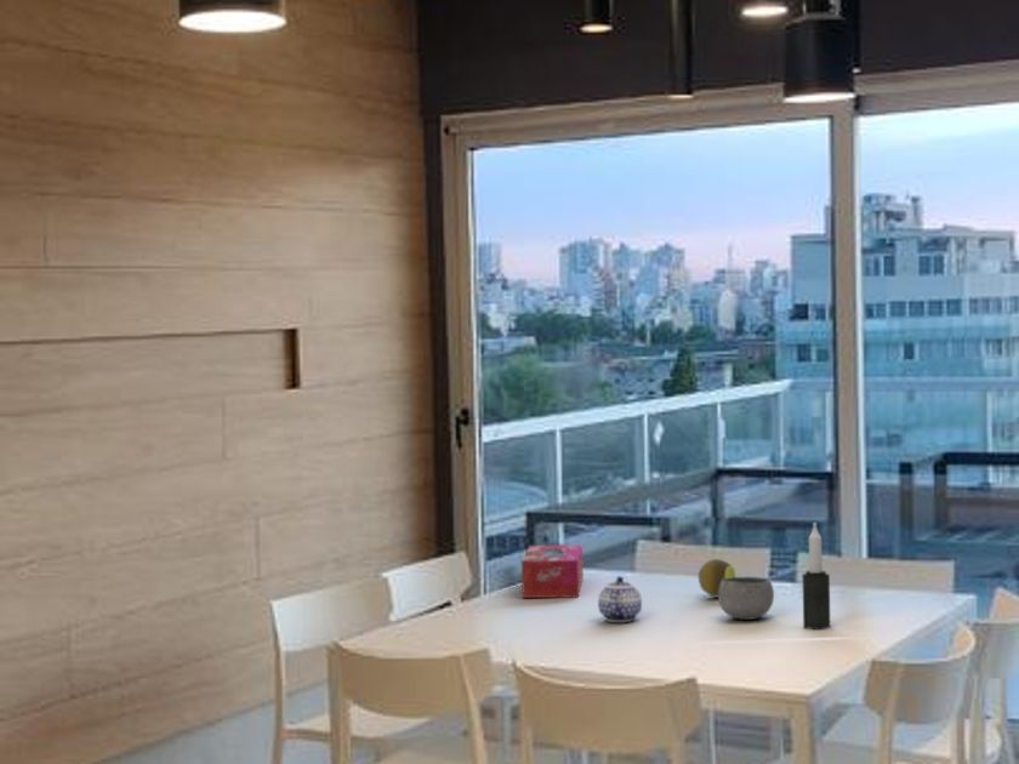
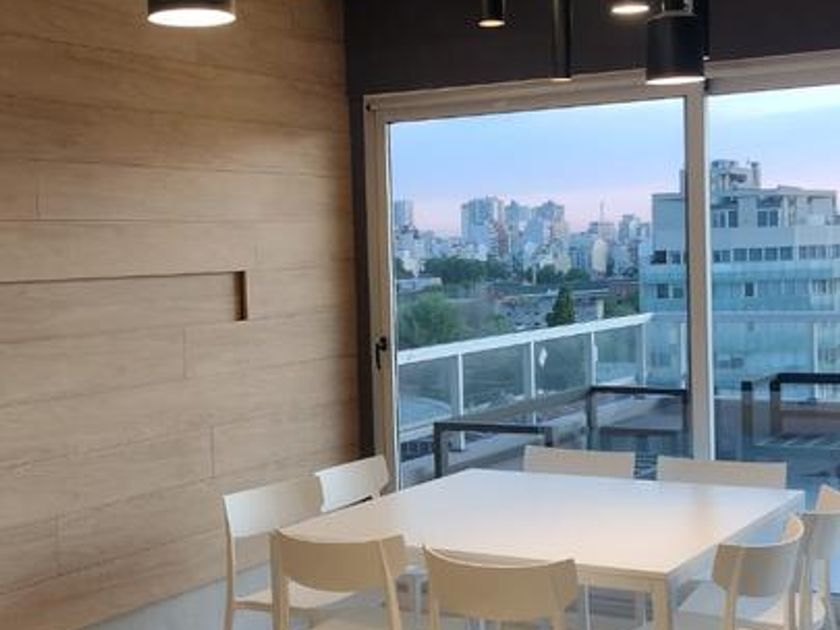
- fruit [698,558,736,599]
- teapot [597,575,643,623]
- candle [802,521,832,631]
- tissue box [520,543,585,599]
- bowl [717,576,775,621]
